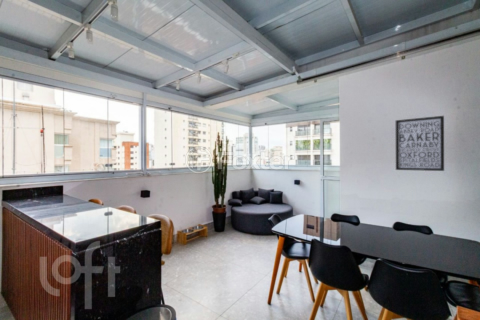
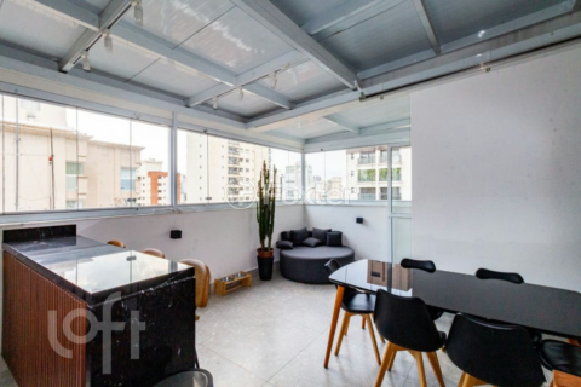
- wall art [395,115,445,172]
